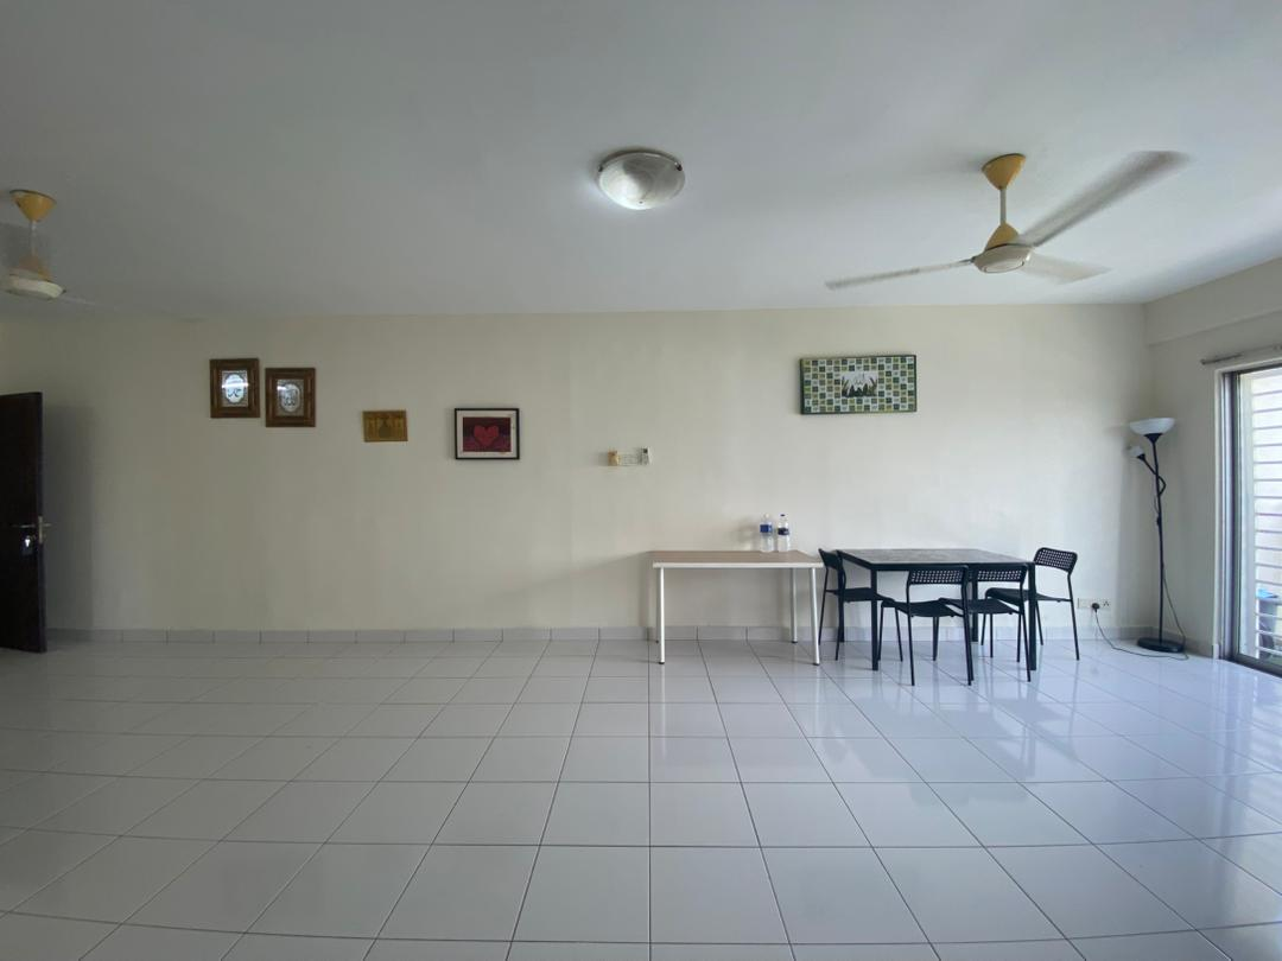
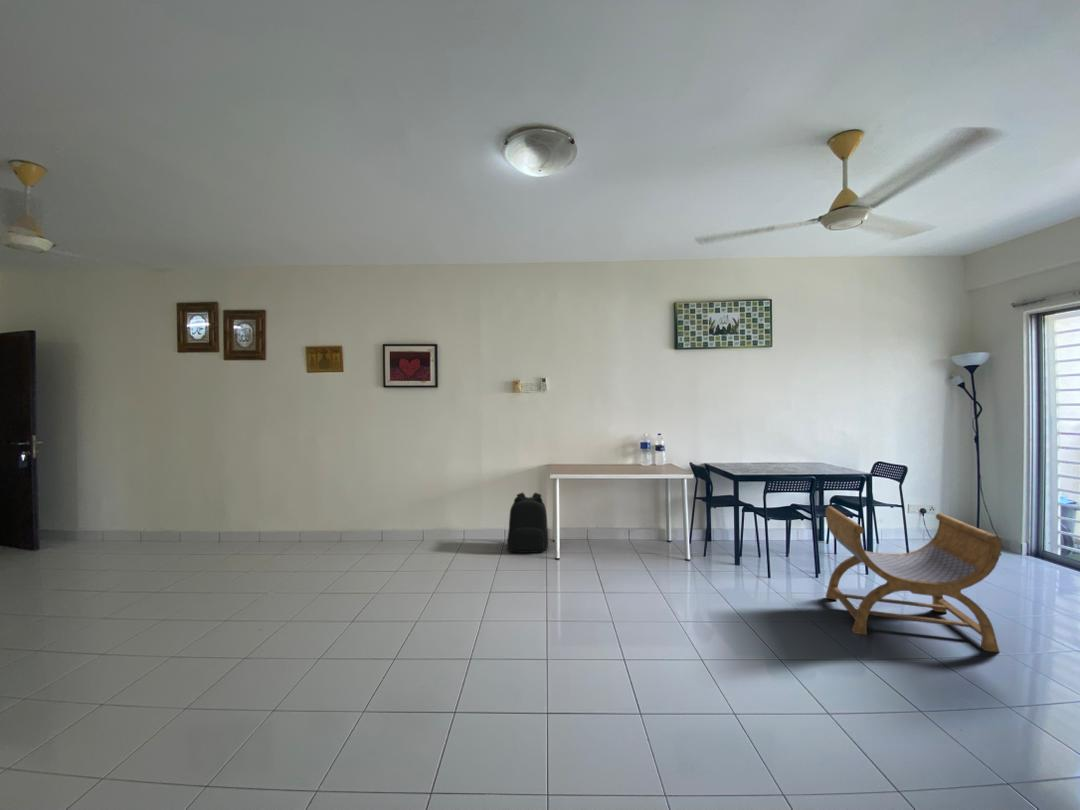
+ backpack [506,491,549,554]
+ stool [824,505,1002,654]
